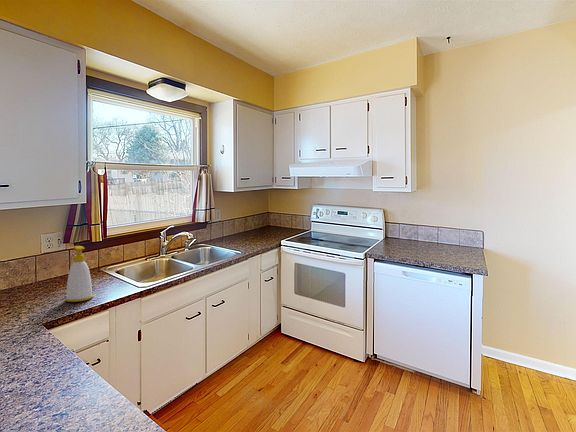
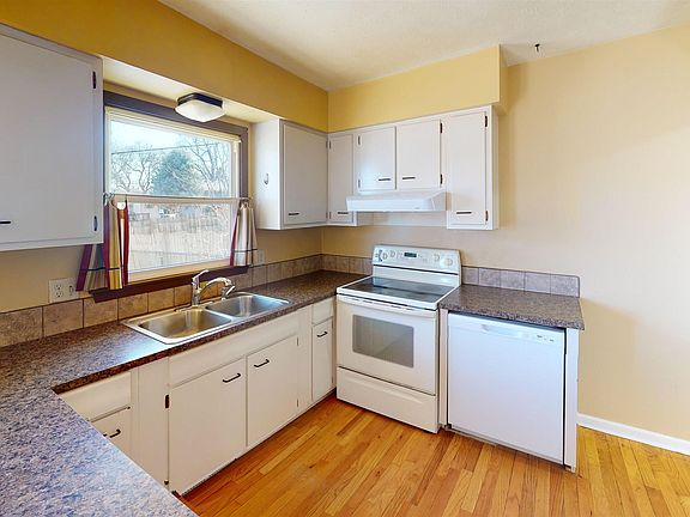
- soap bottle [65,245,94,303]
